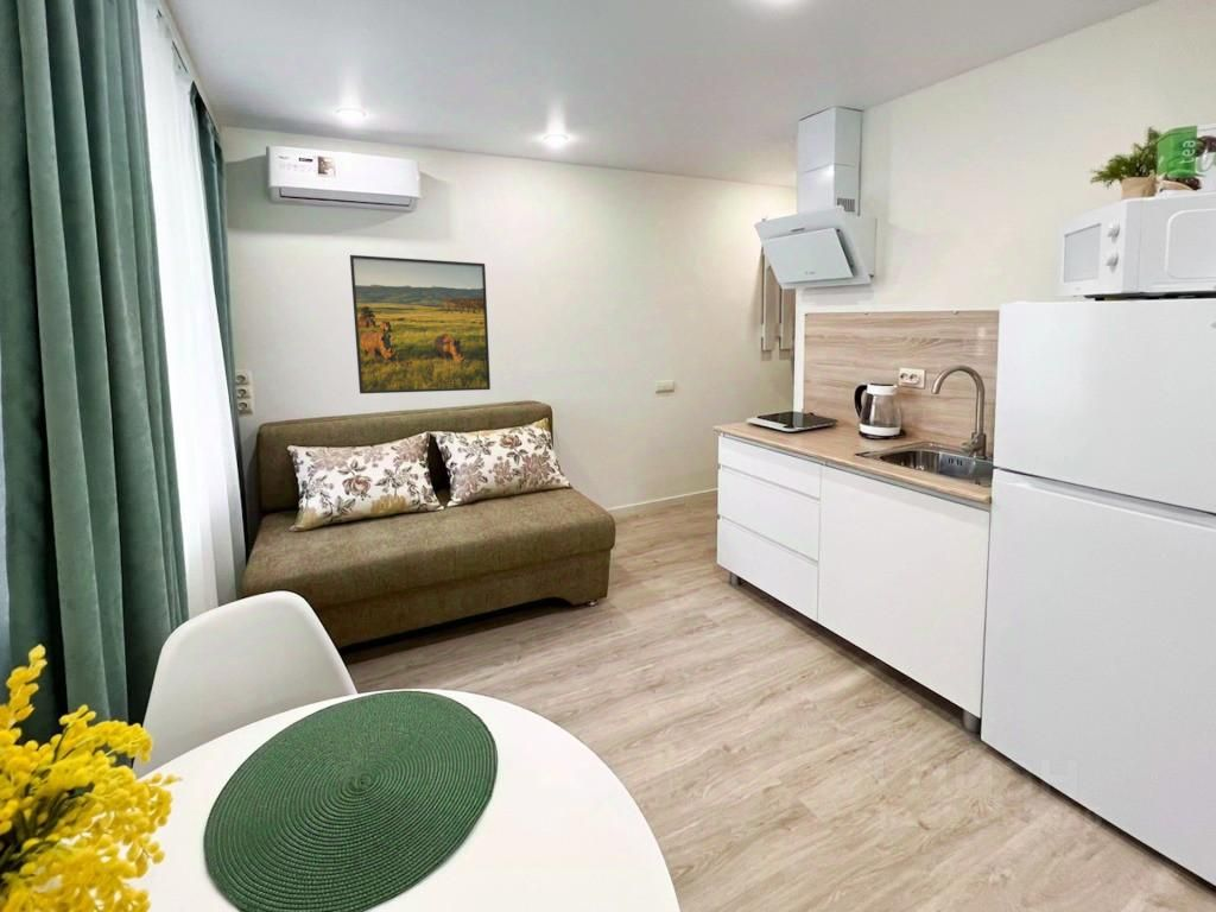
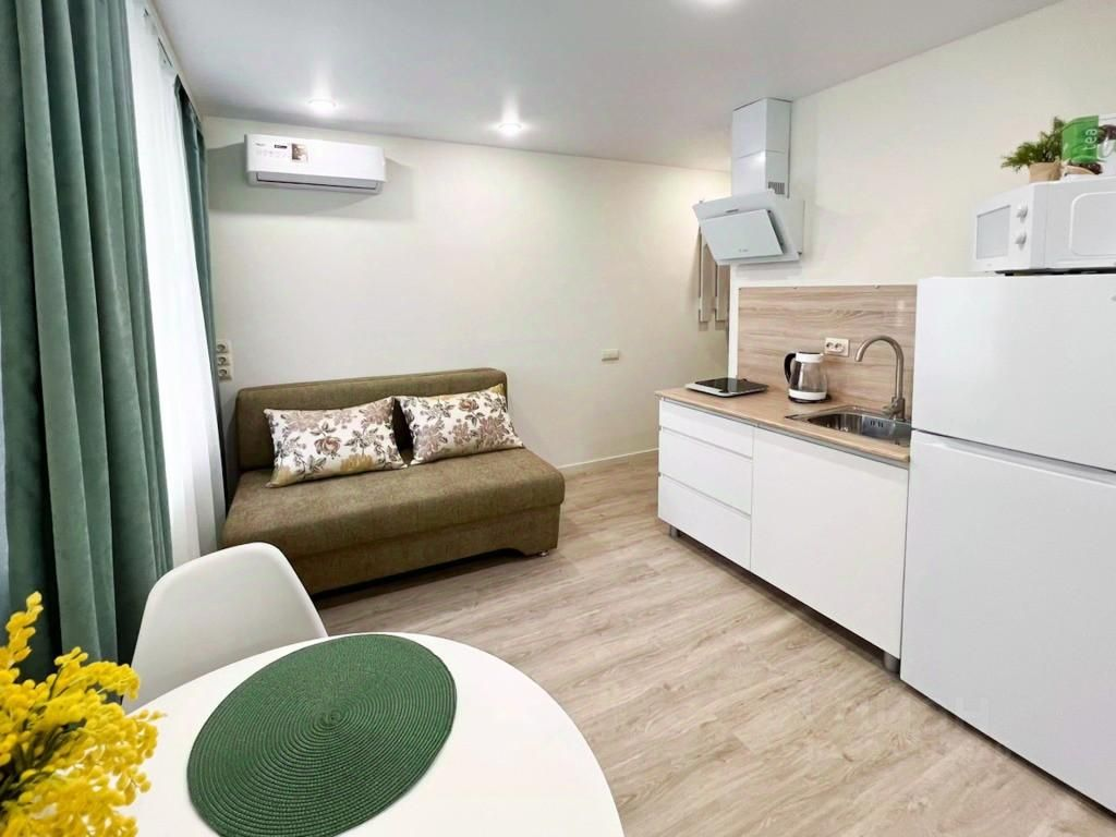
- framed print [349,254,492,394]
